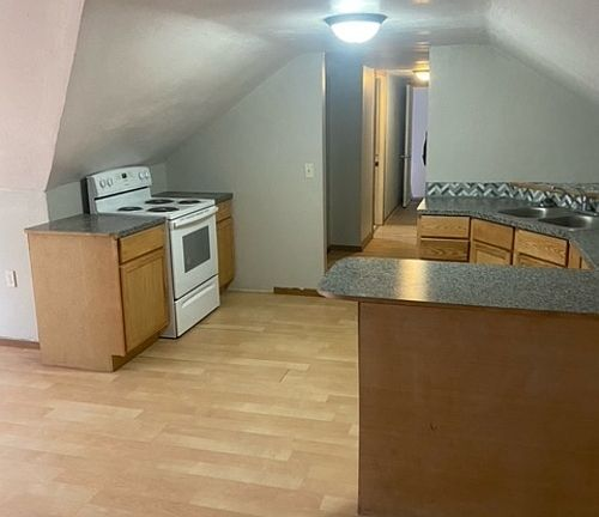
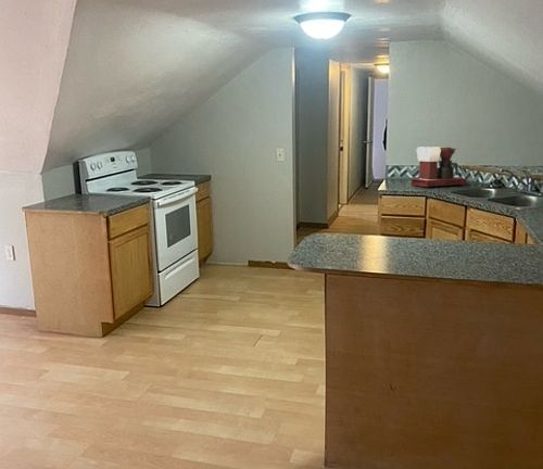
+ coffee maker [411,145,467,189]
